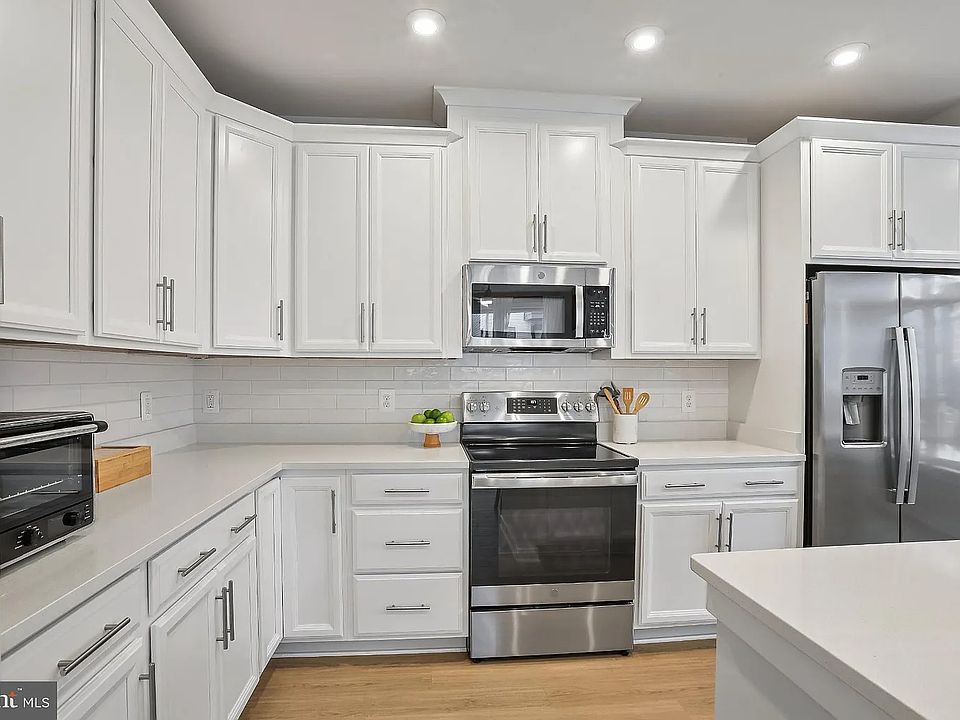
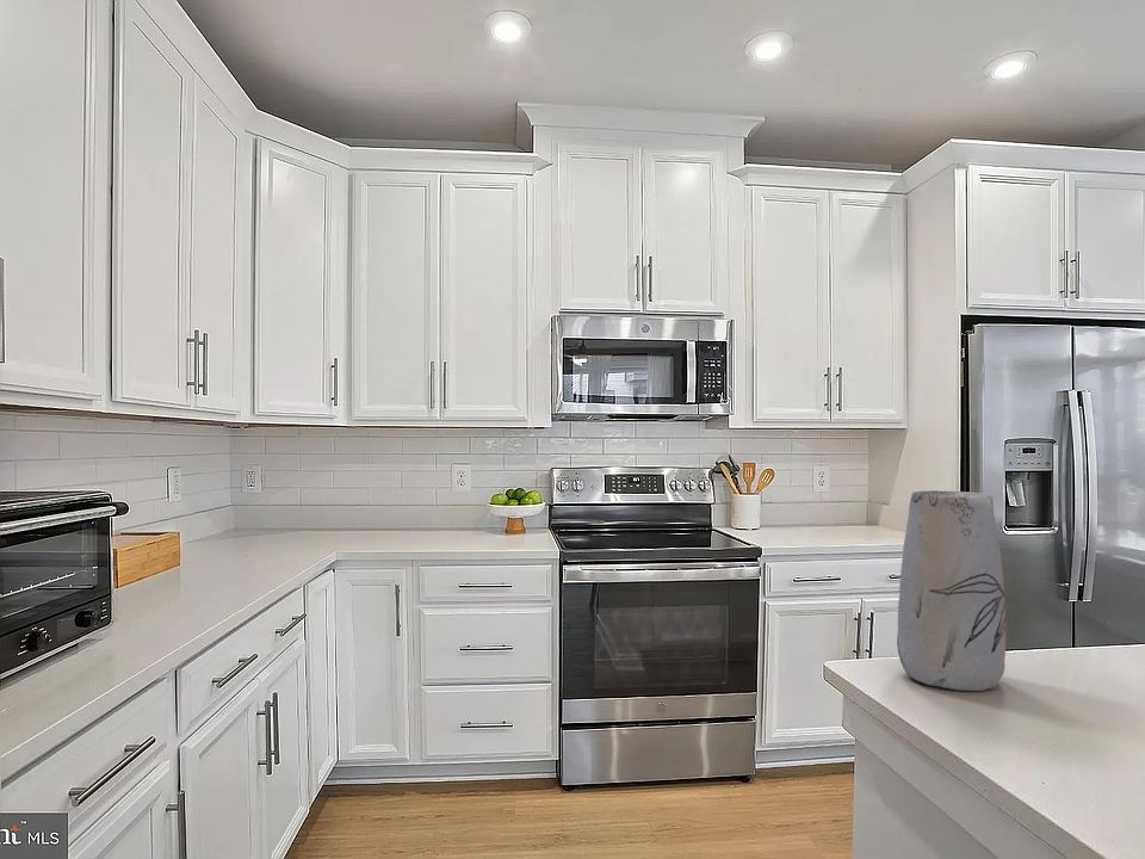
+ vase [896,489,1007,692]
